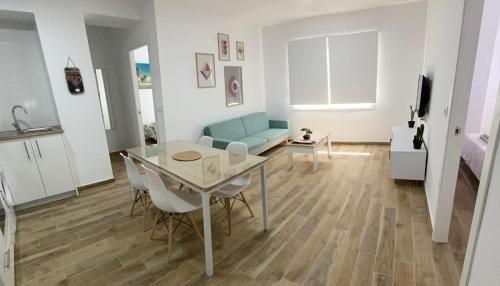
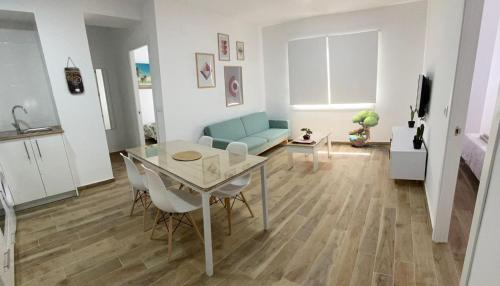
+ decorative tree [347,109,380,147]
